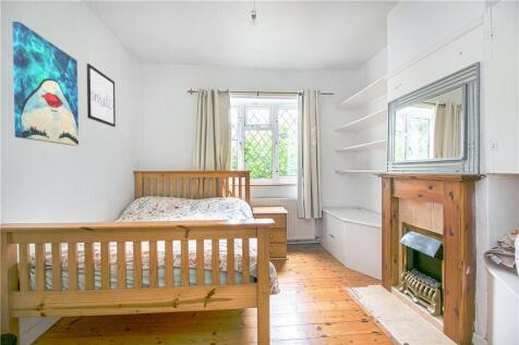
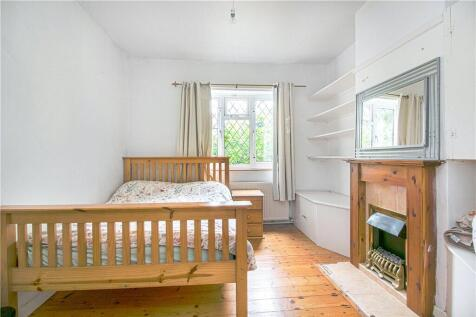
- wall art [12,21,80,147]
- wall art [86,62,117,128]
